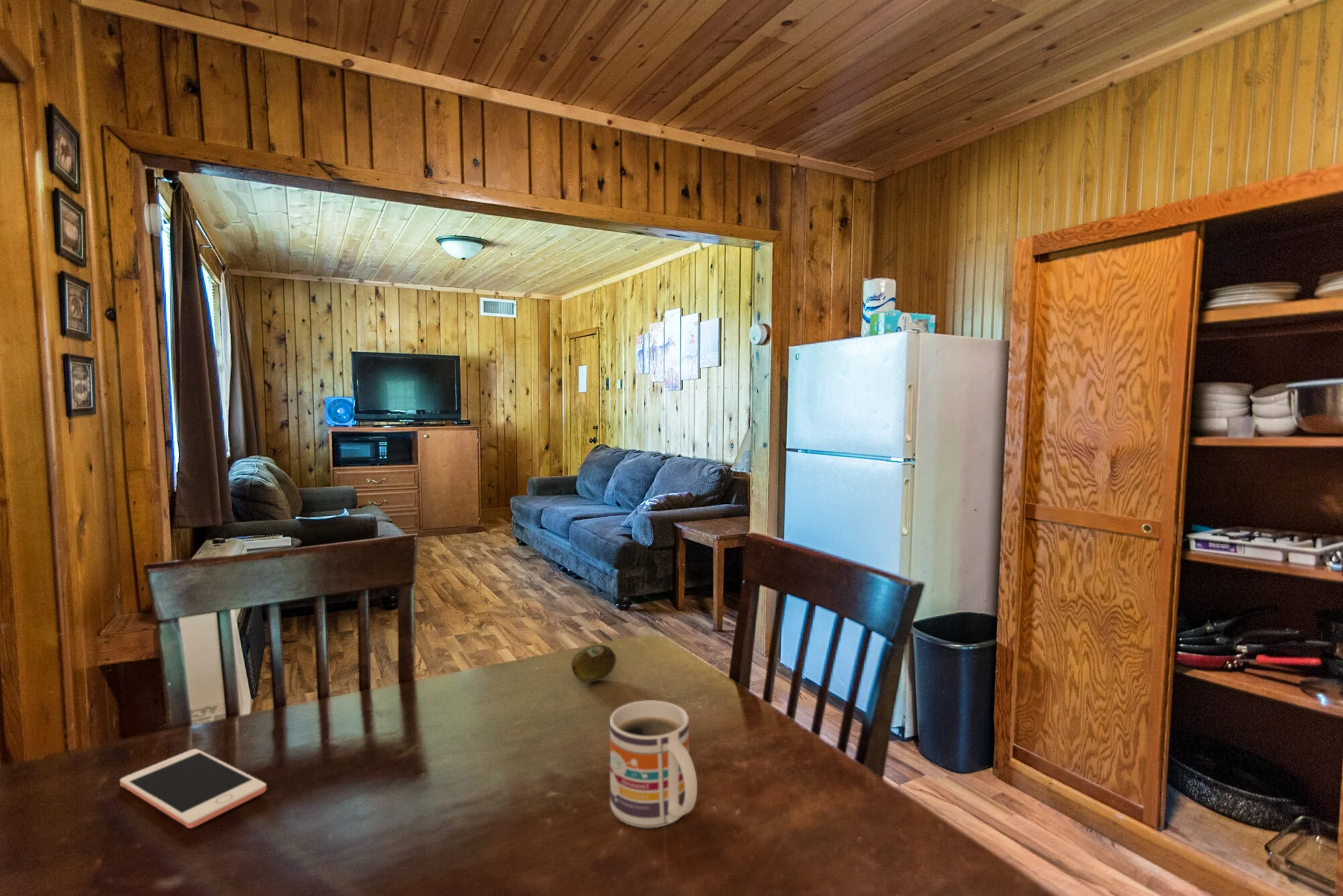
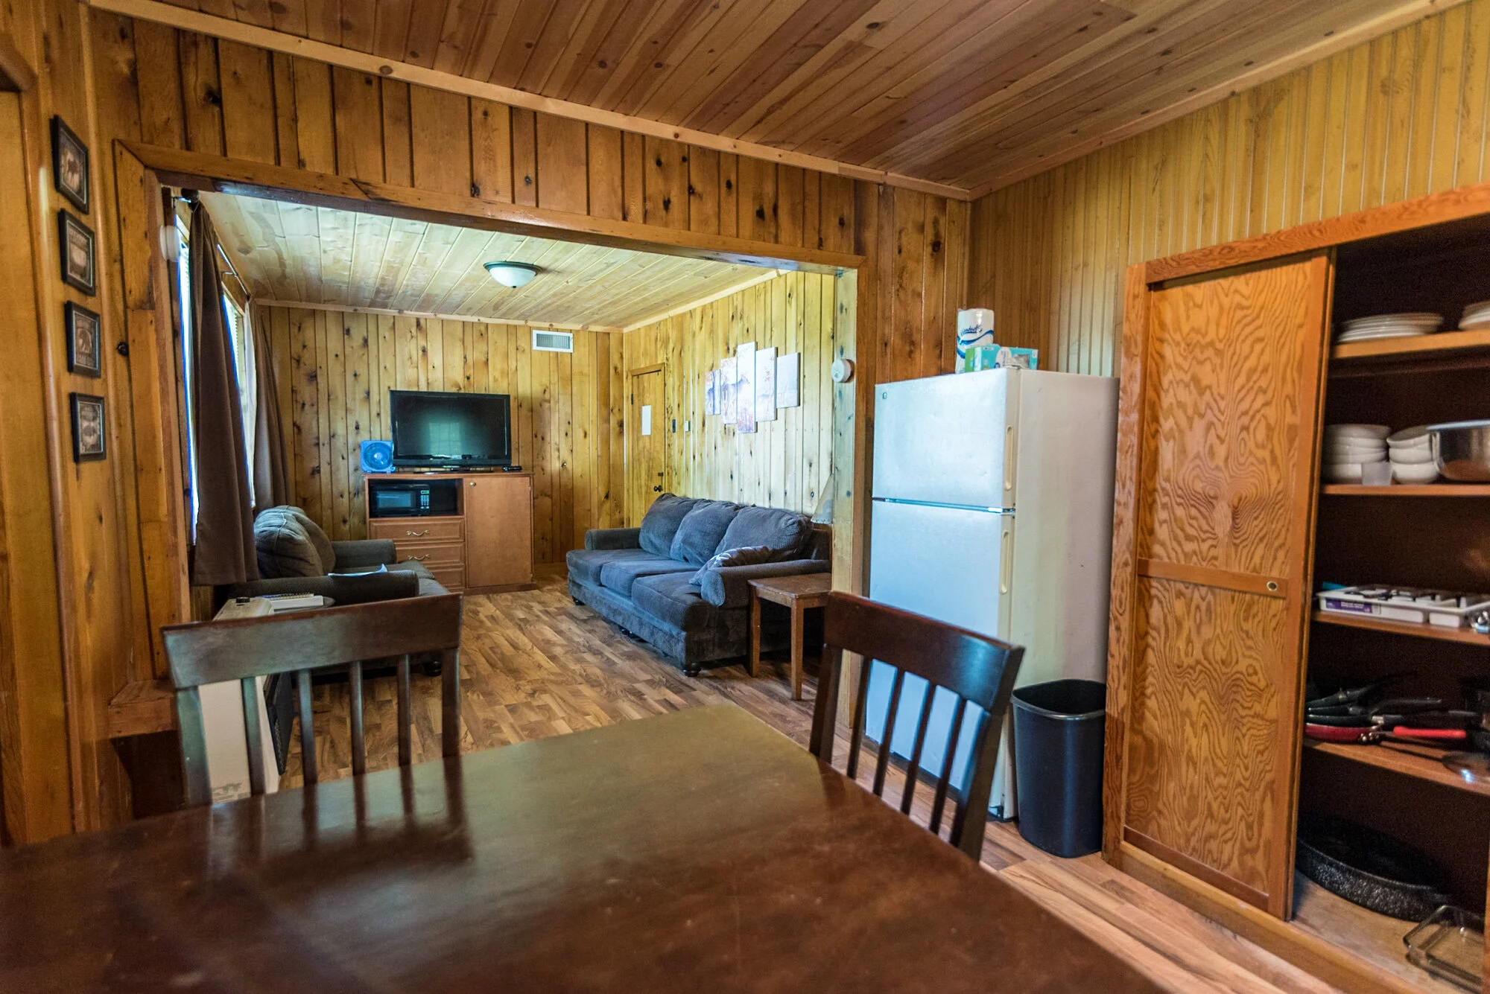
- mug [609,699,698,828]
- fruit [570,644,617,683]
- cell phone [120,748,267,829]
